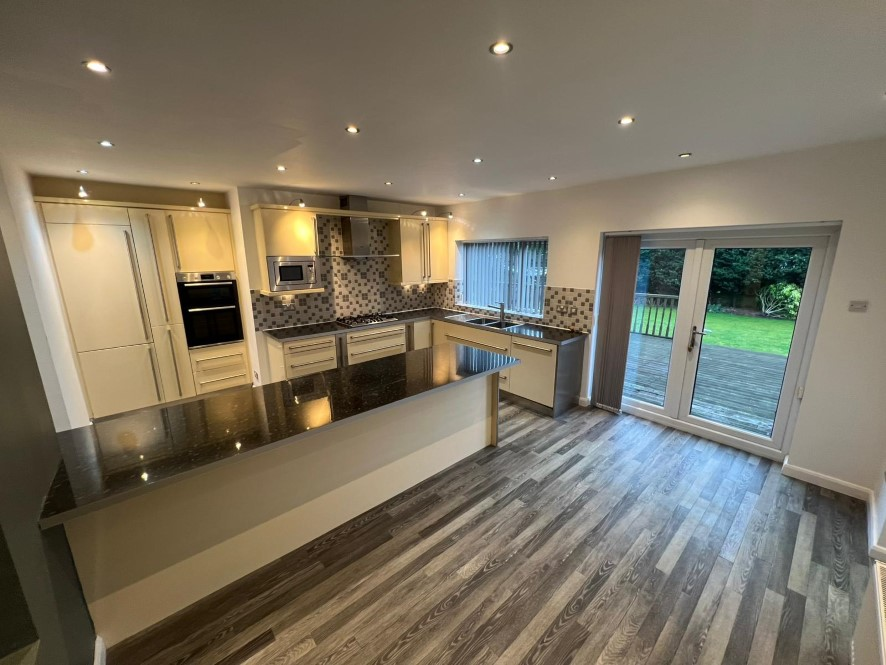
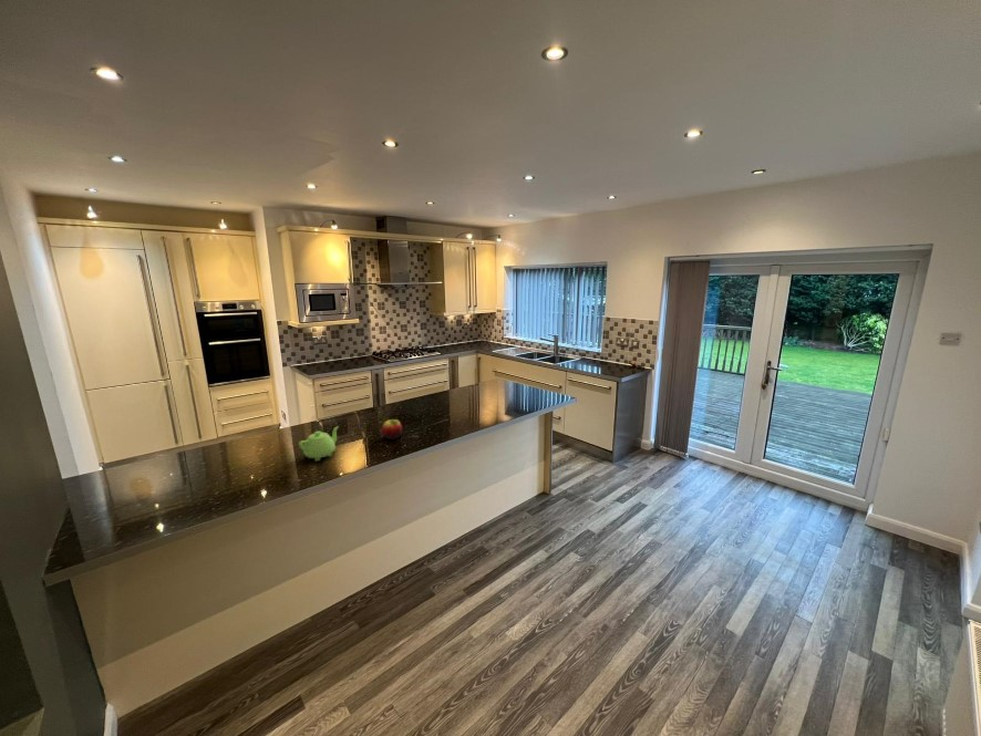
+ fruit [381,418,403,440]
+ teapot [298,425,340,463]
